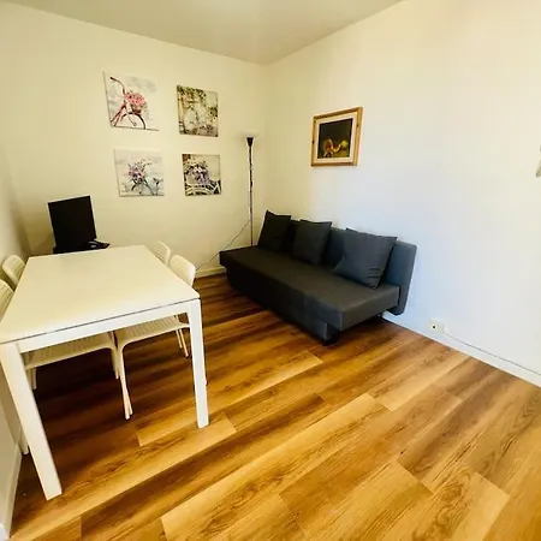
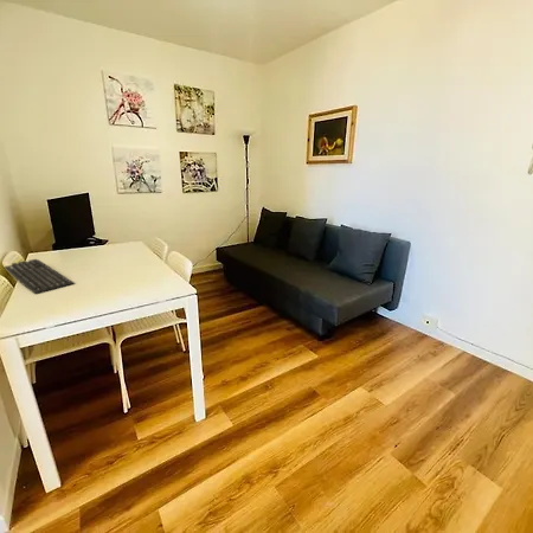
+ keyboard [4,258,77,296]
